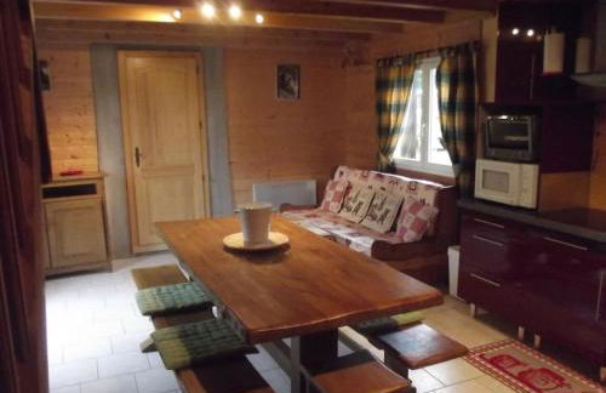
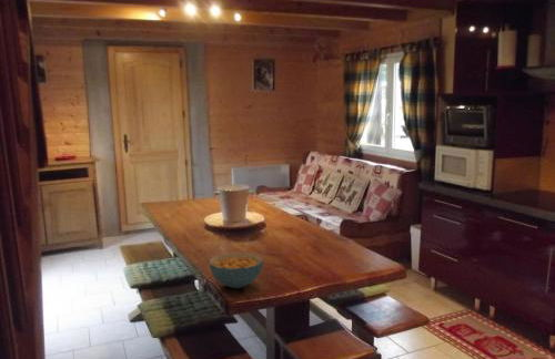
+ cereal bowl [209,252,264,289]
